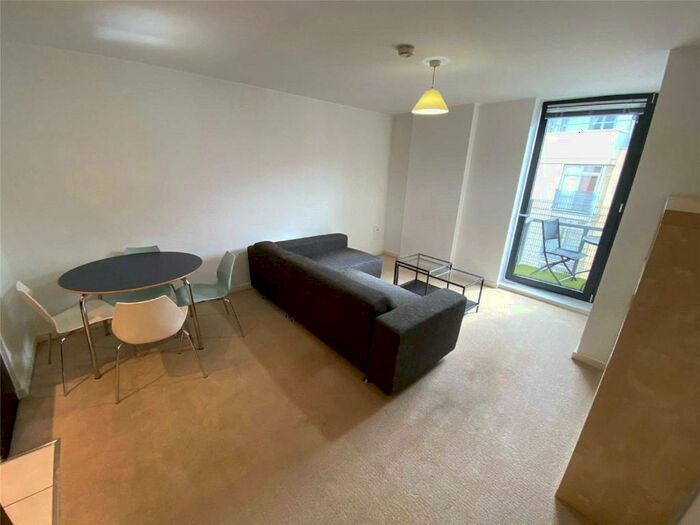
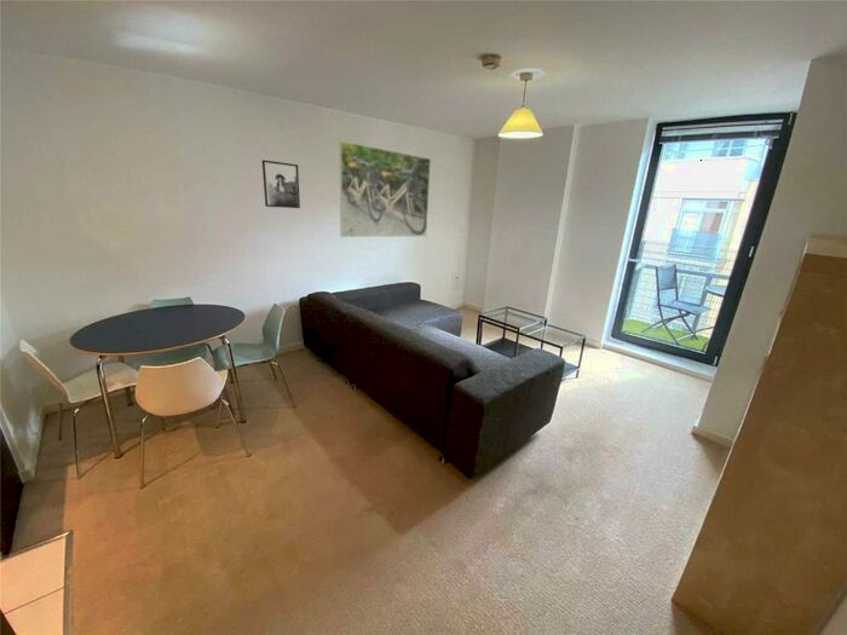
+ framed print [338,139,432,238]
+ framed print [261,158,301,209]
